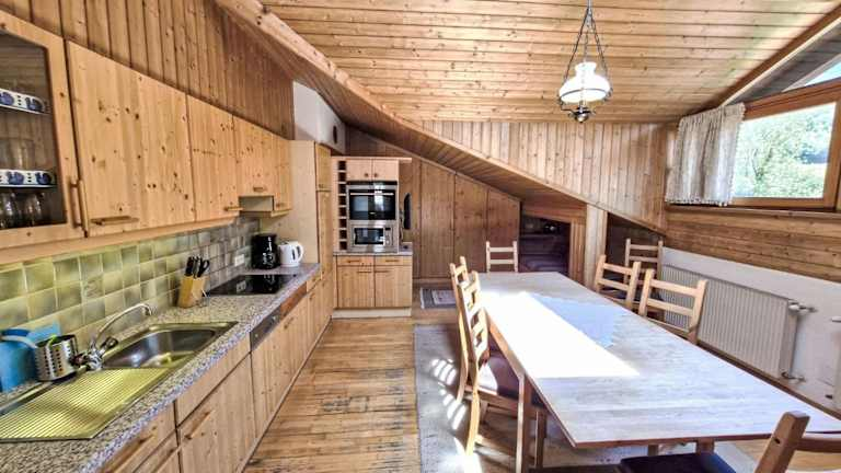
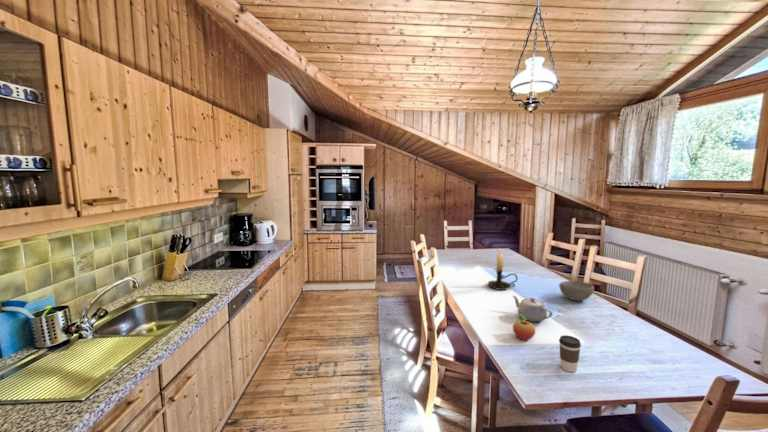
+ fruit [512,315,536,341]
+ bowl [558,280,595,302]
+ teapot [511,294,554,323]
+ coffee cup [558,334,582,373]
+ candle holder [487,248,519,291]
